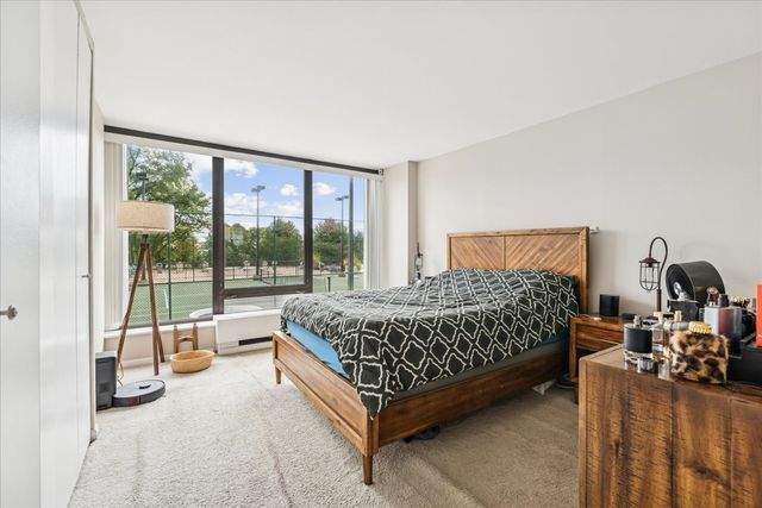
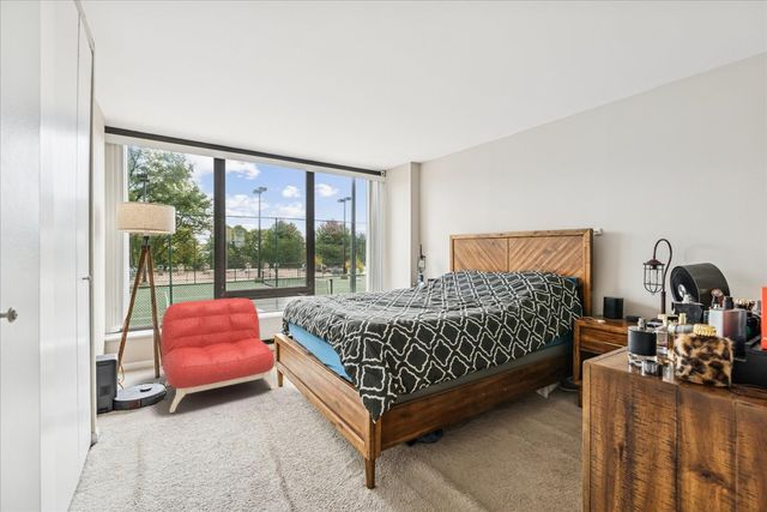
+ armchair [159,297,276,414]
